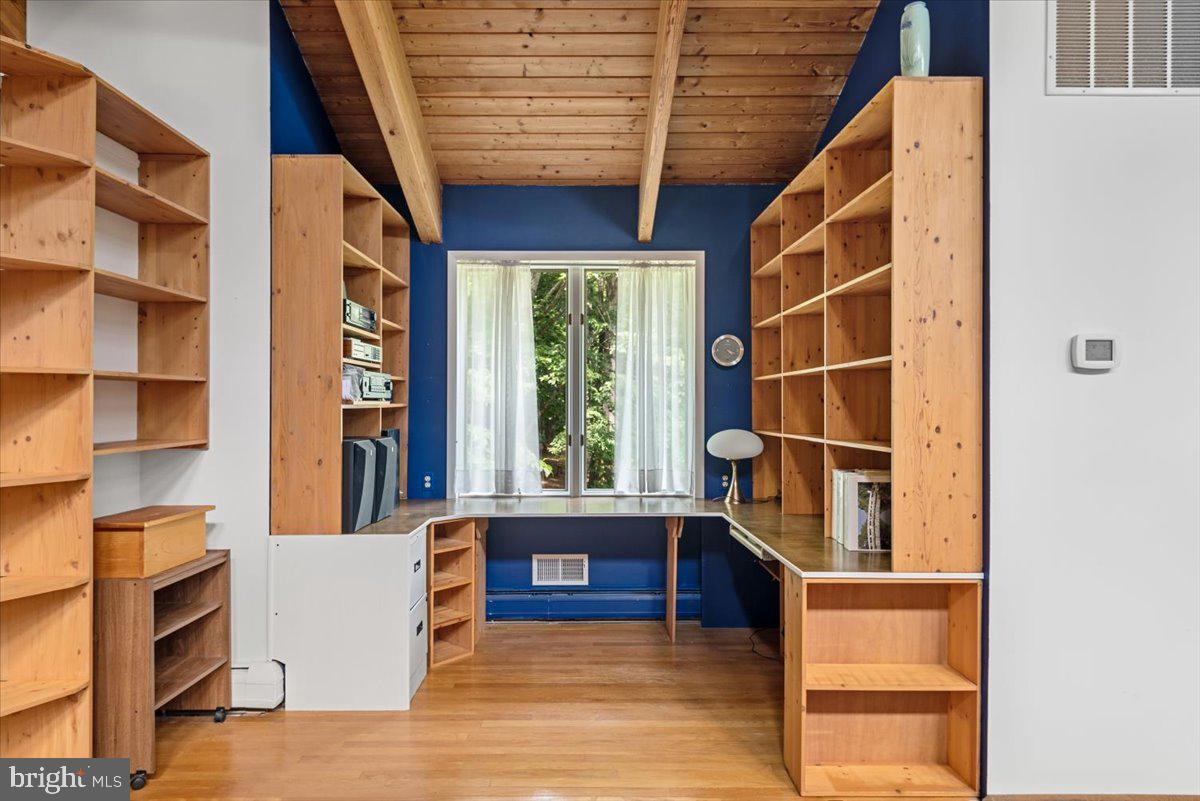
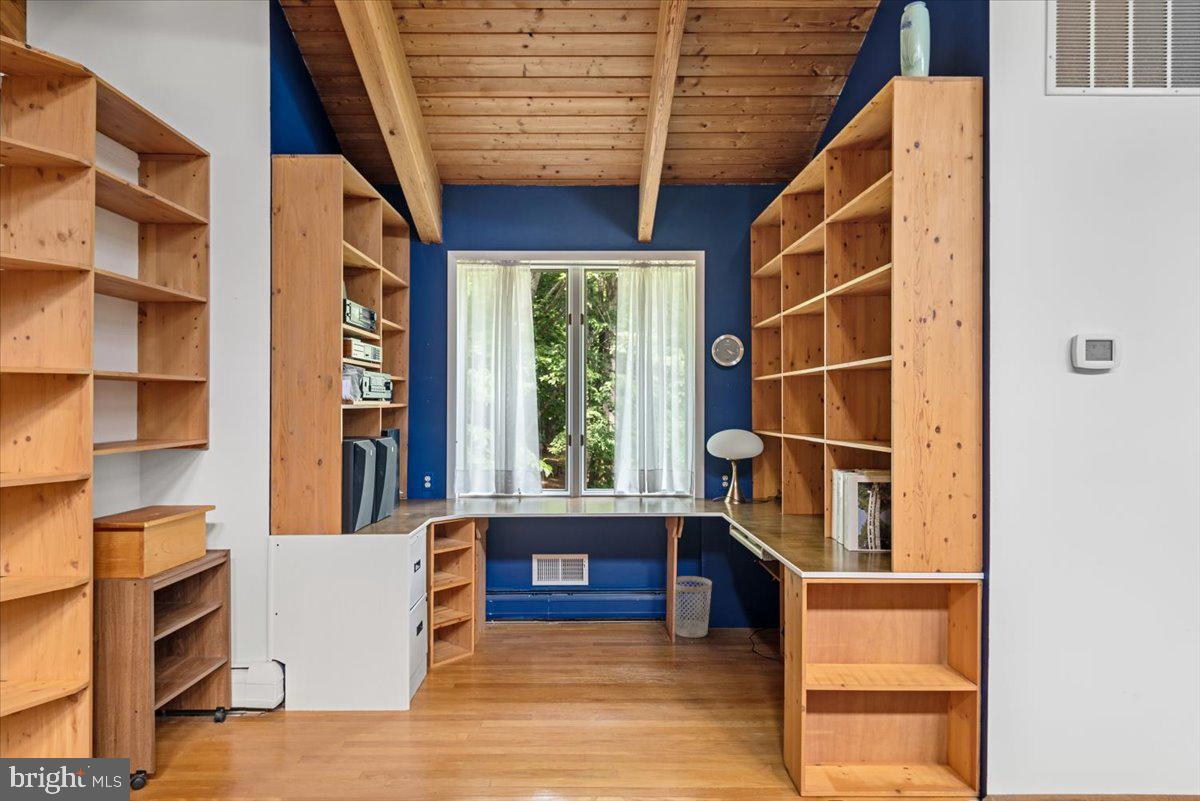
+ wastebasket [674,575,713,639]
